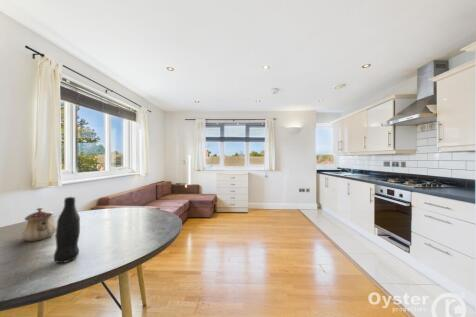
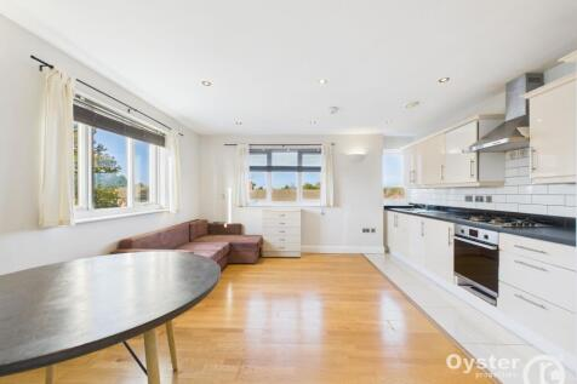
- bottle [53,196,81,264]
- teapot [21,207,57,242]
